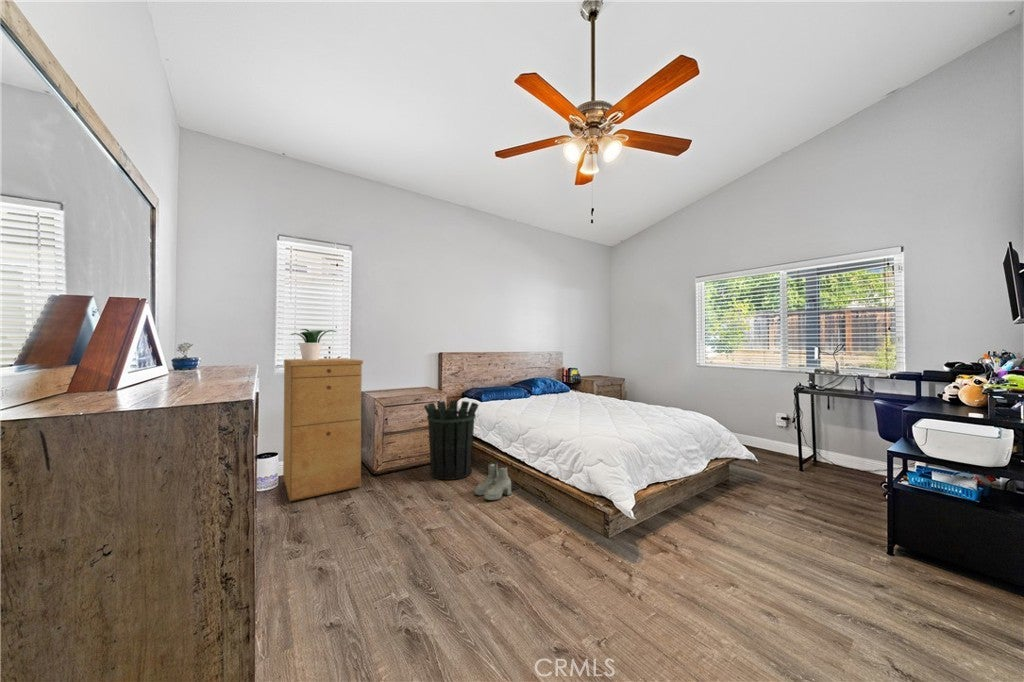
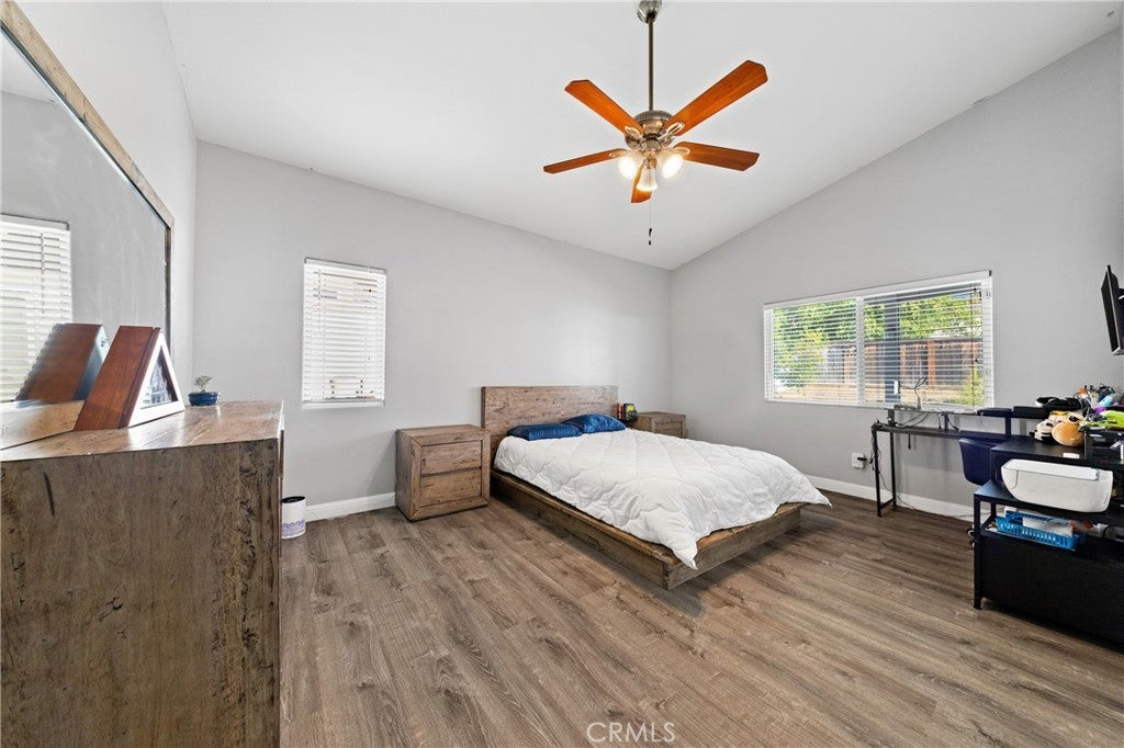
- filing cabinet [282,357,364,502]
- potted plant [290,328,338,360]
- waste bin [423,400,480,481]
- boots [474,462,512,501]
